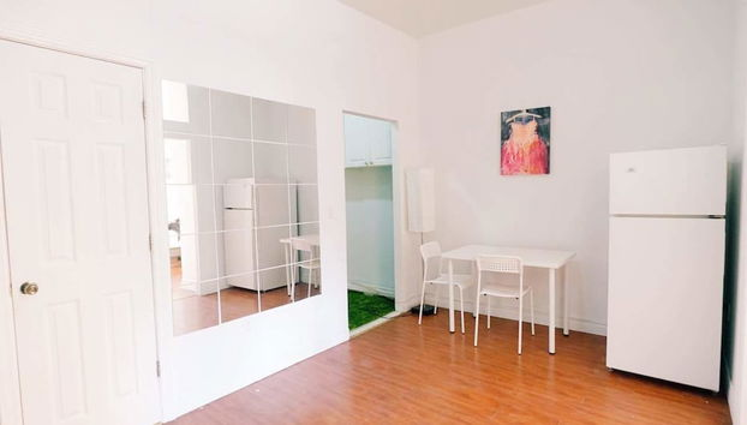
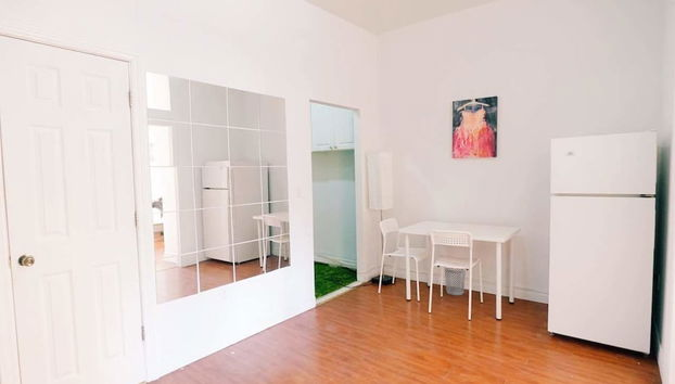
+ wastebasket [444,267,467,296]
